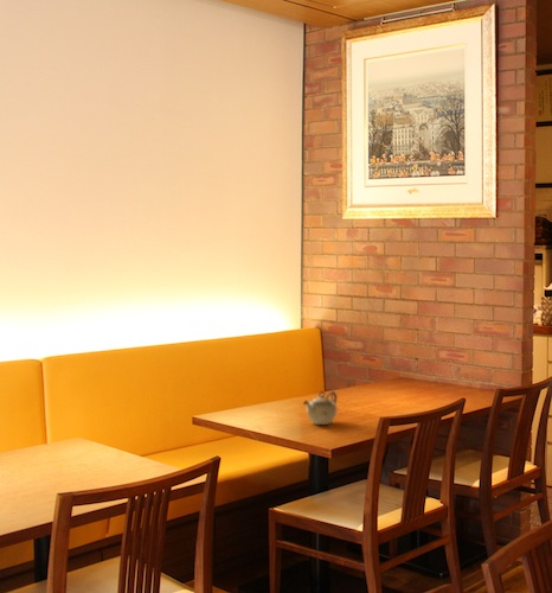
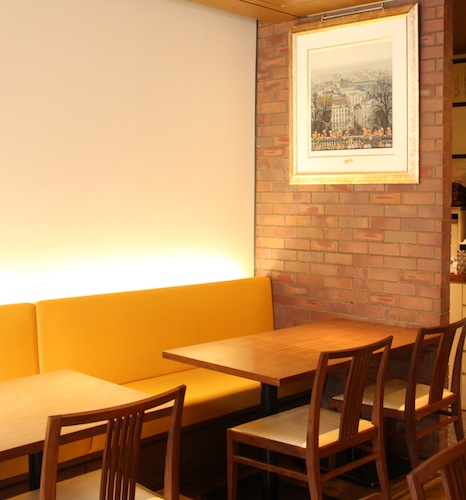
- teapot [302,390,339,426]
